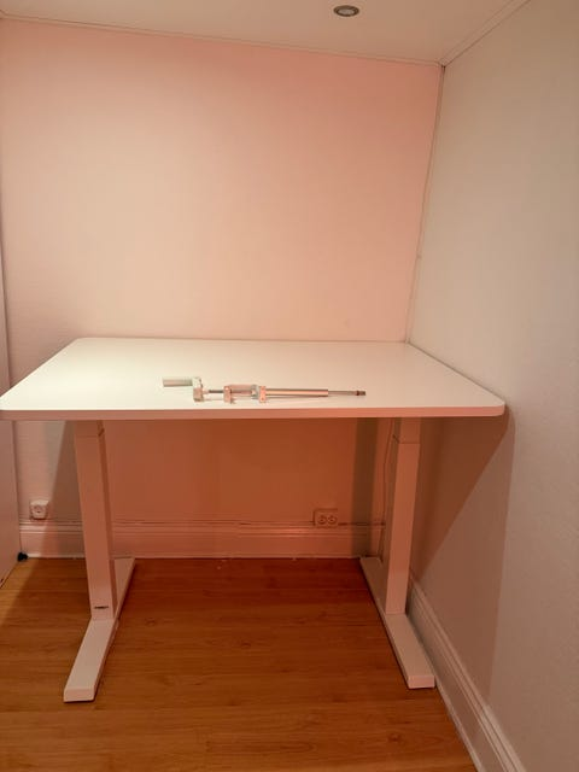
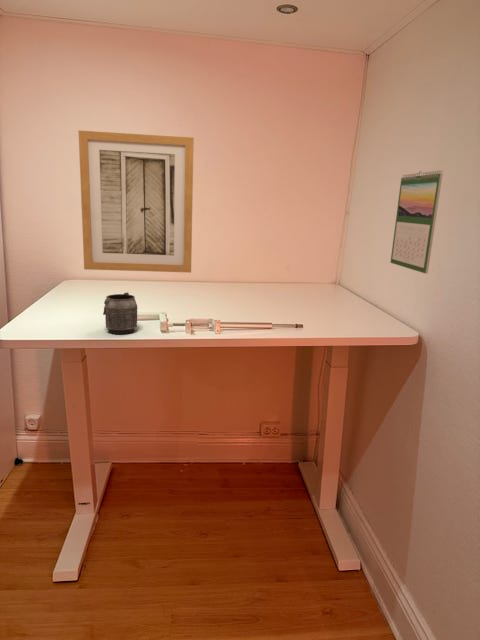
+ calendar [389,169,444,275]
+ wall art [77,129,195,274]
+ mug [102,291,138,335]
